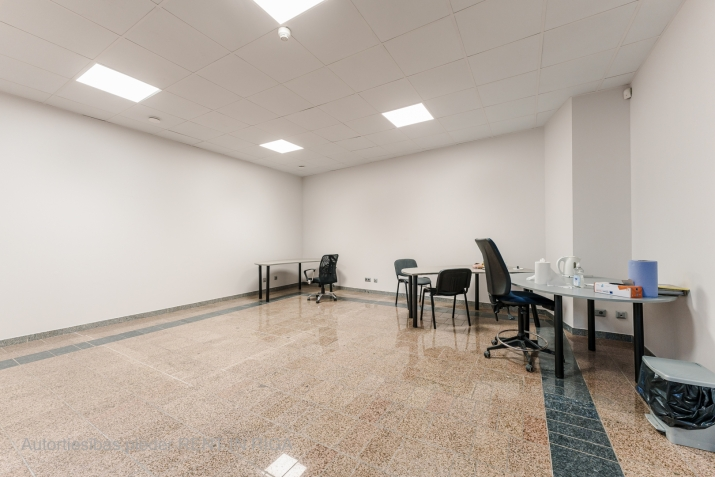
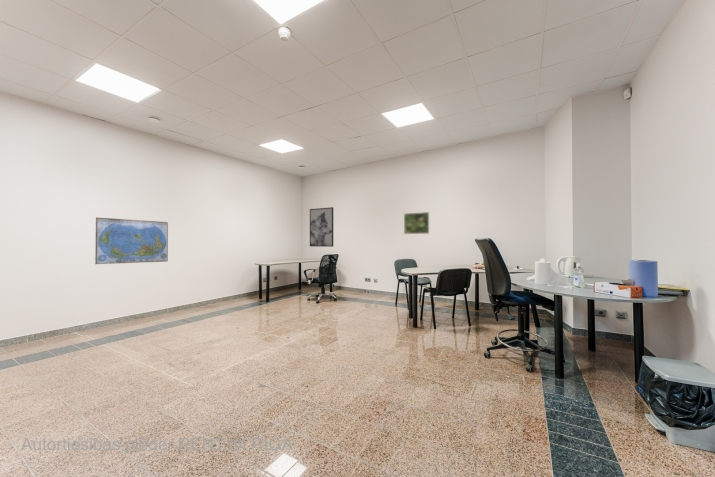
+ wall art [309,206,334,248]
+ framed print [403,211,430,235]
+ world map [94,217,169,265]
